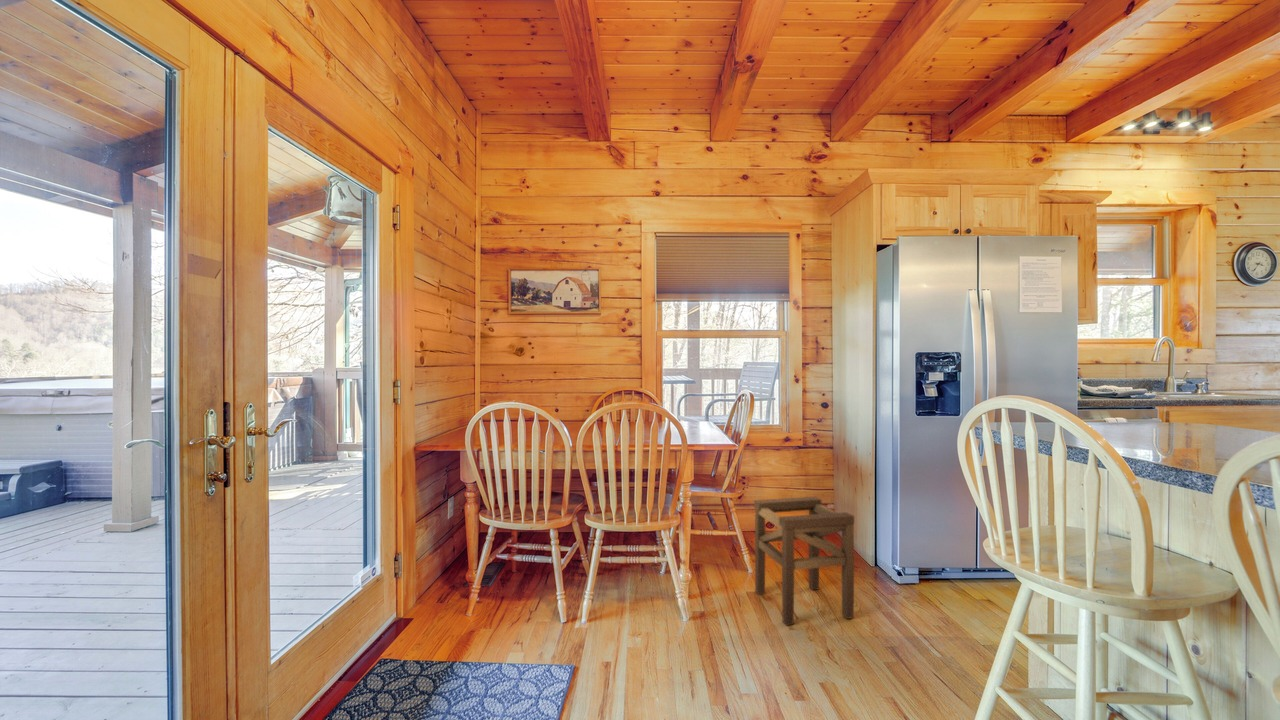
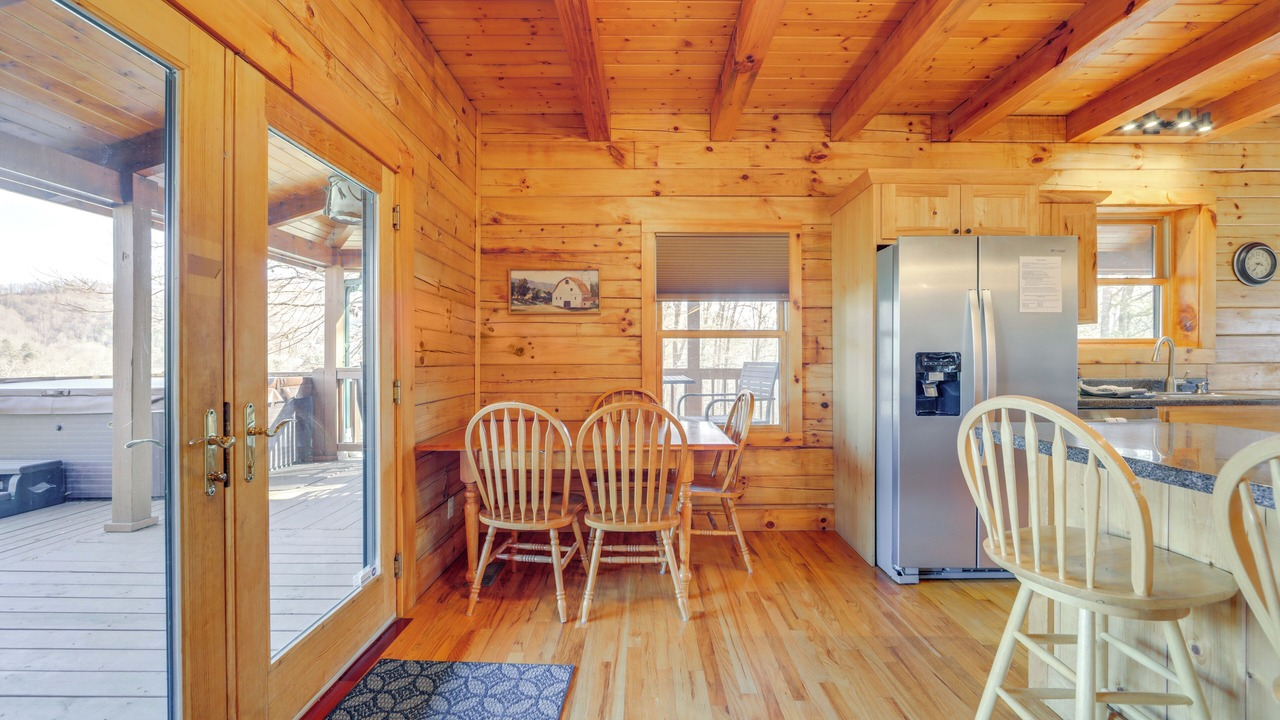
- stool [753,496,855,626]
